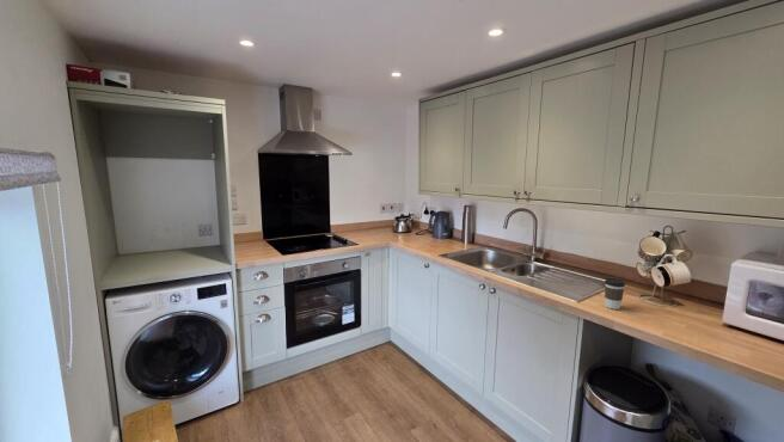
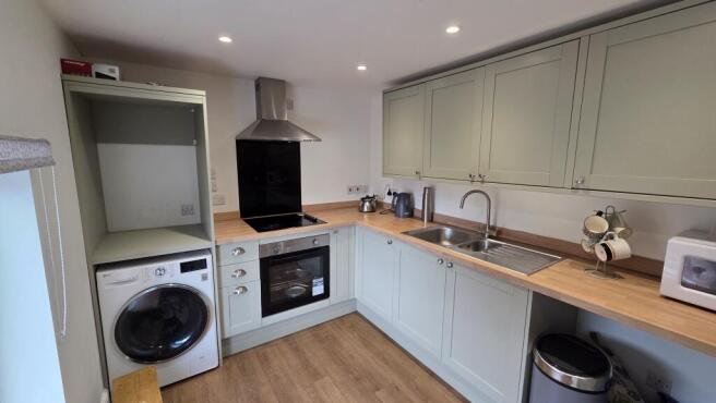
- coffee cup [604,277,626,311]
